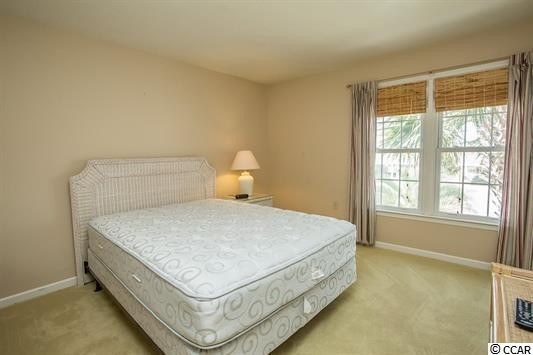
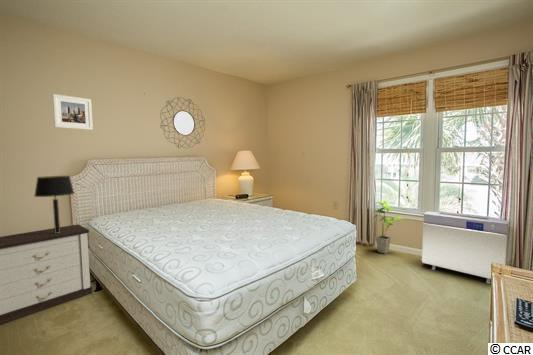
+ table lamp [34,175,75,233]
+ air purifier [421,211,510,285]
+ home mirror [159,96,206,149]
+ nightstand [0,223,93,325]
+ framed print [52,93,94,131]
+ house plant [373,200,405,255]
